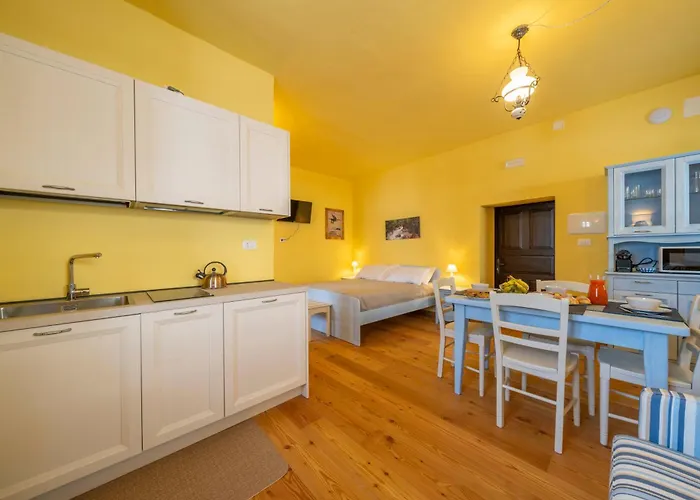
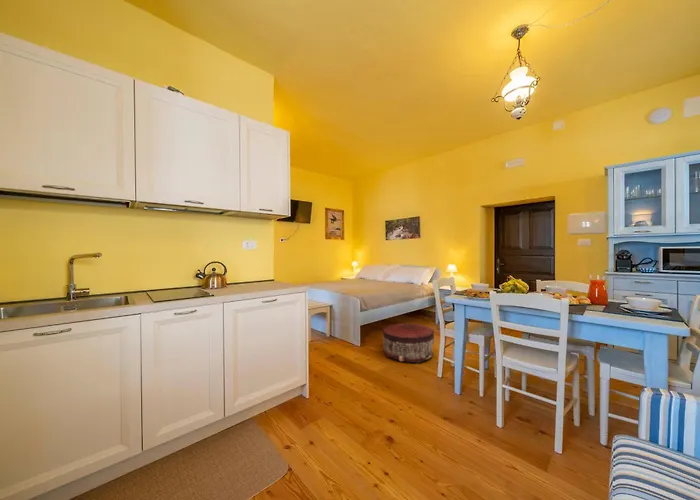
+ pouf [382,322,435,365]
